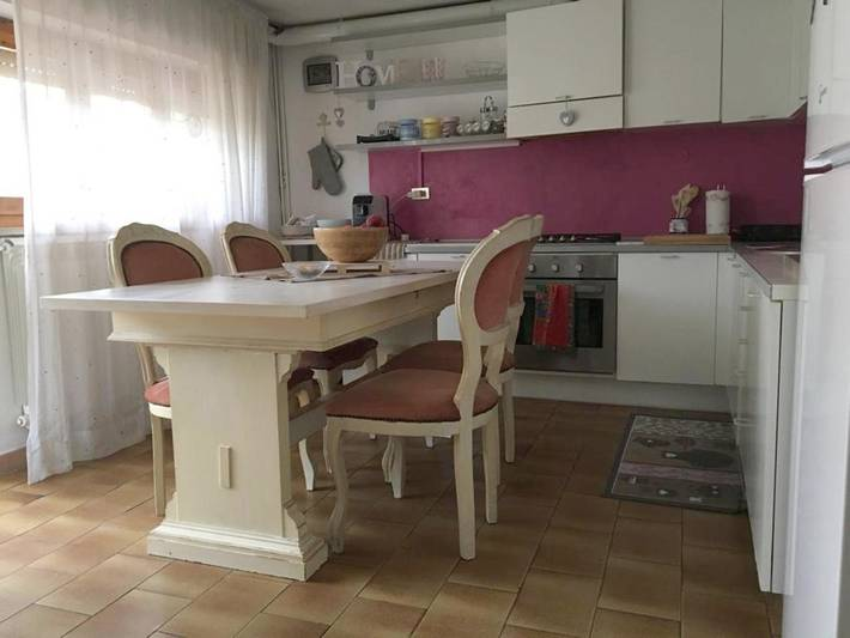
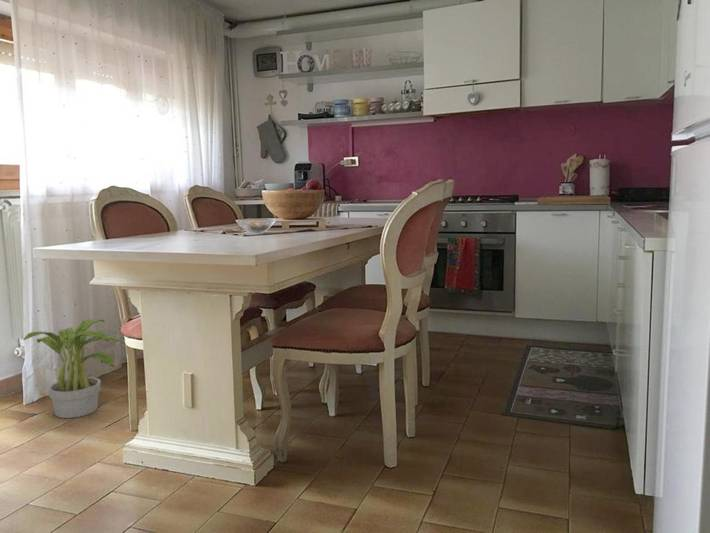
+ potted plant [22,318,125,419]
